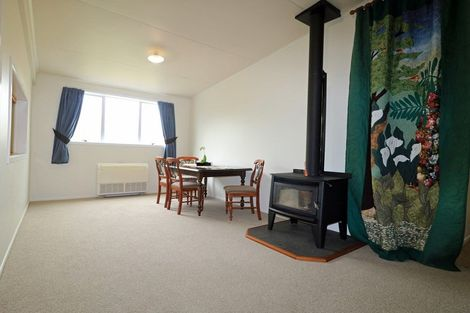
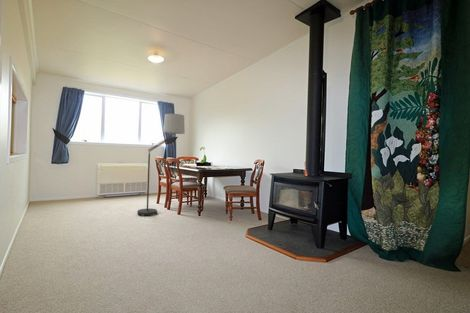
+ floor lamp [136,113,186,217]
